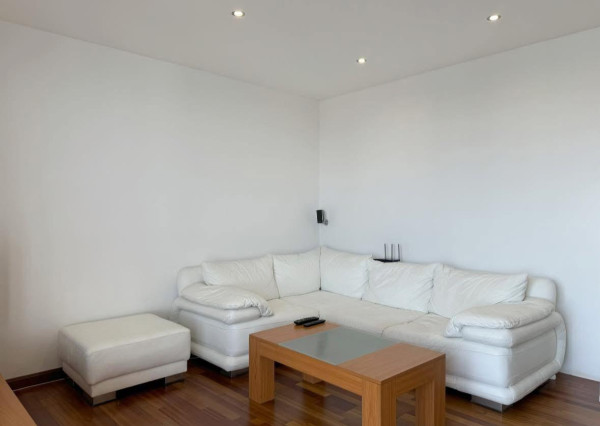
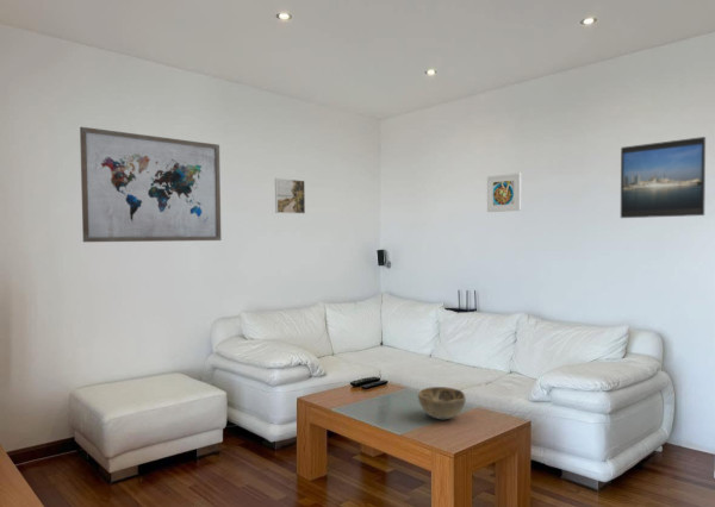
+ wall art [79,126,222,243]
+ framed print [274,177,306,215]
+ decorative bowl [417,386,467,420]
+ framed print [486,171,522,213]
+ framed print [620,136,707,219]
